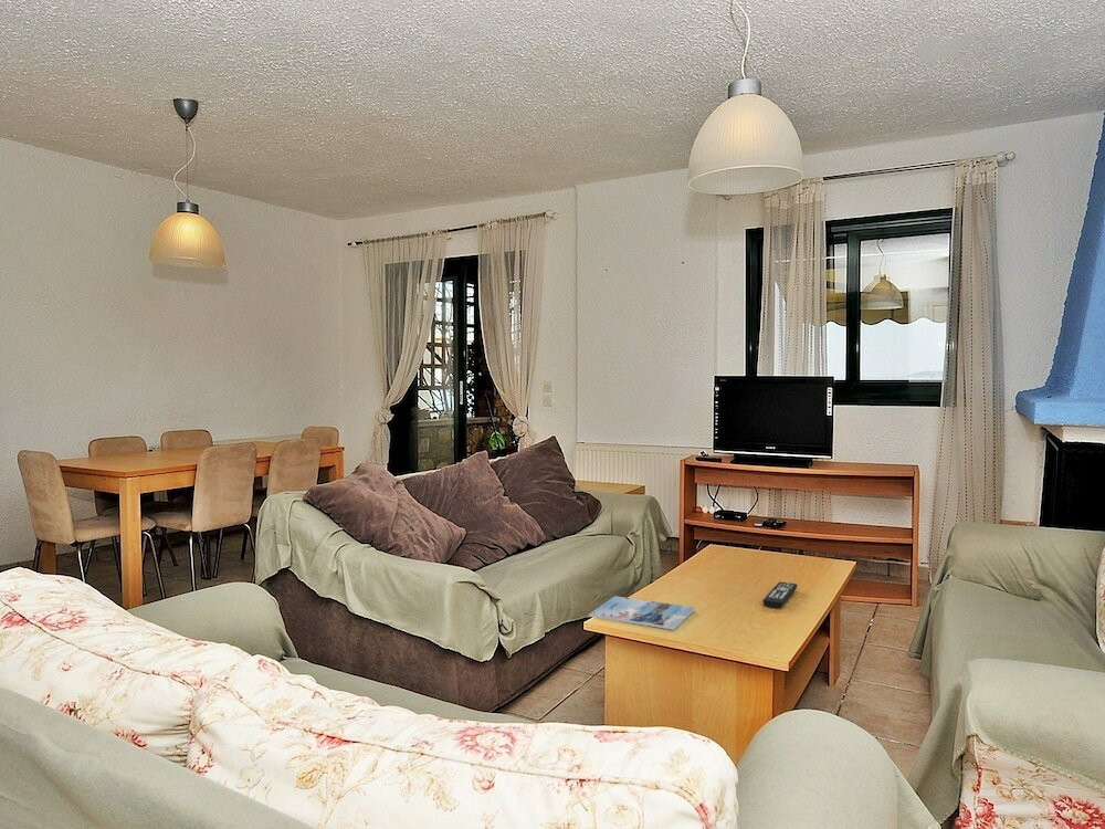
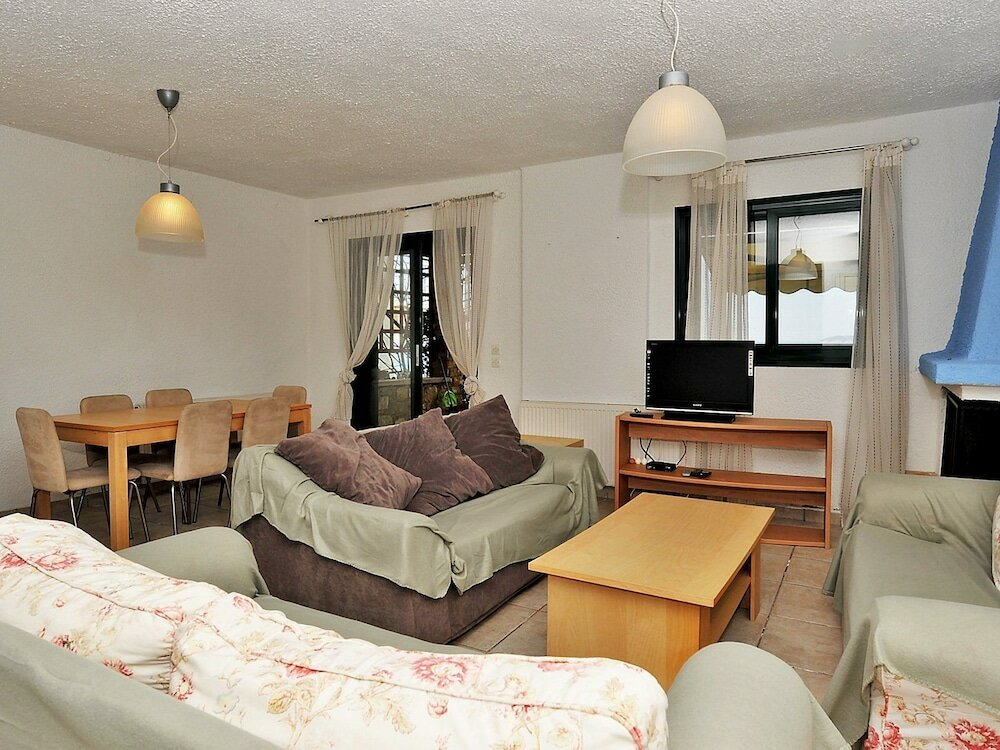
- magazine [588,595,696,631]
- remote control [762,581,799,609]
